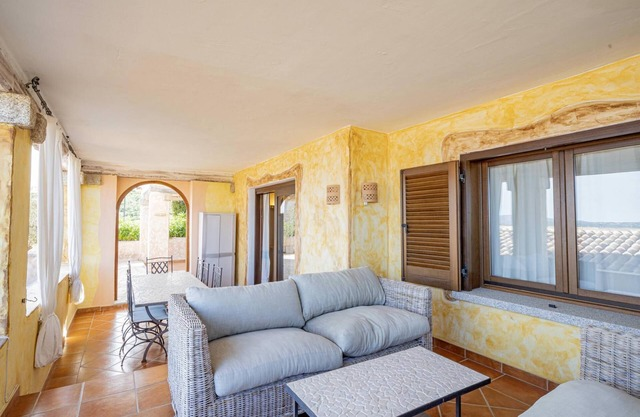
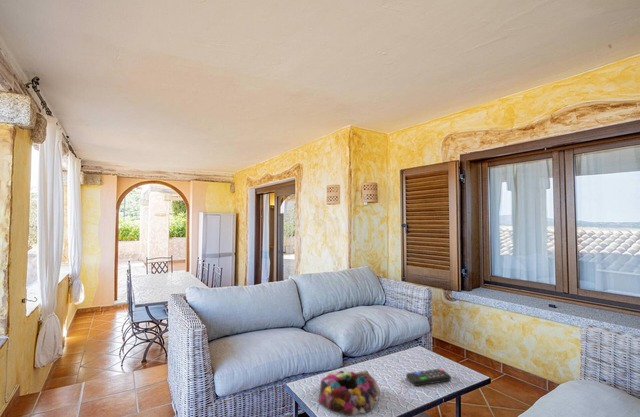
+ remote control [405,368,452,387]
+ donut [317,370,380,417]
